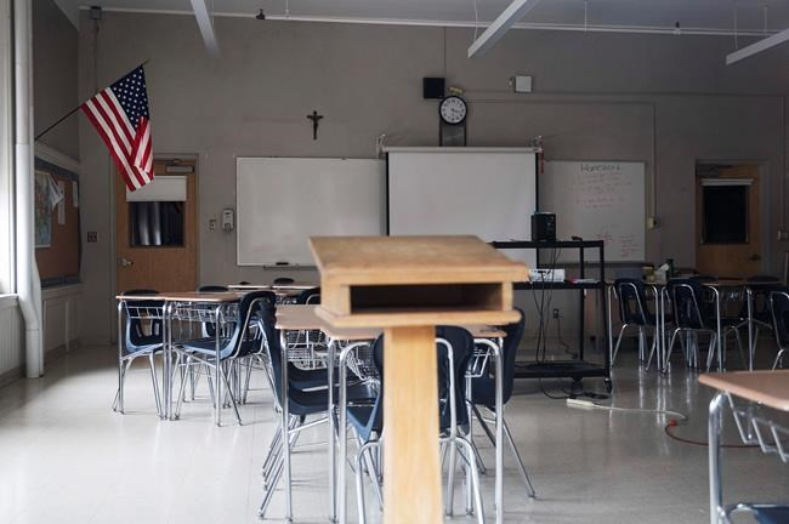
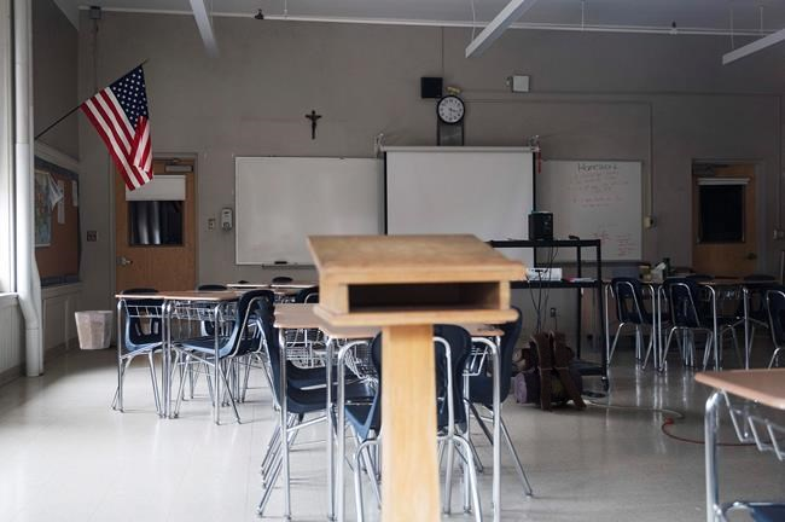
+ waste bin [74,309,115,350]
+ backpack [512,329,588,413]
